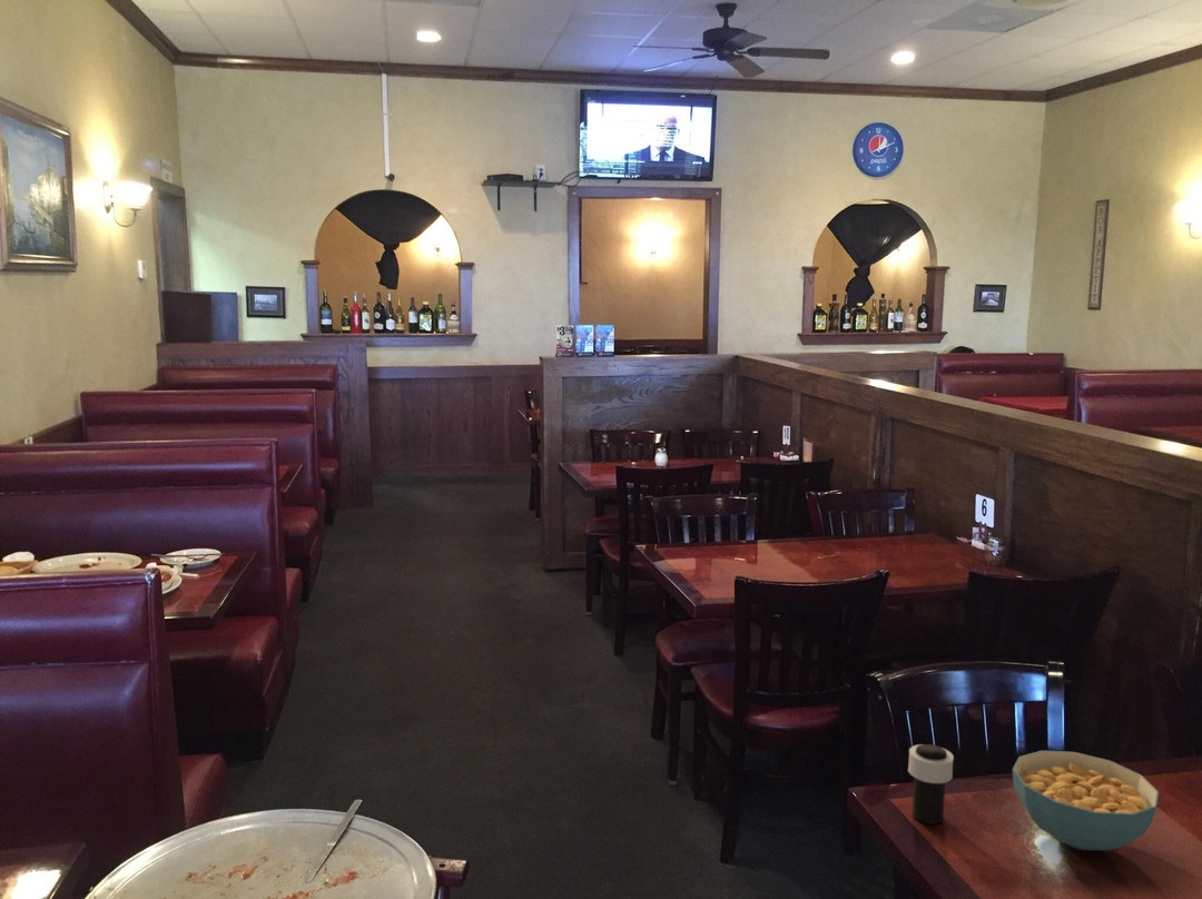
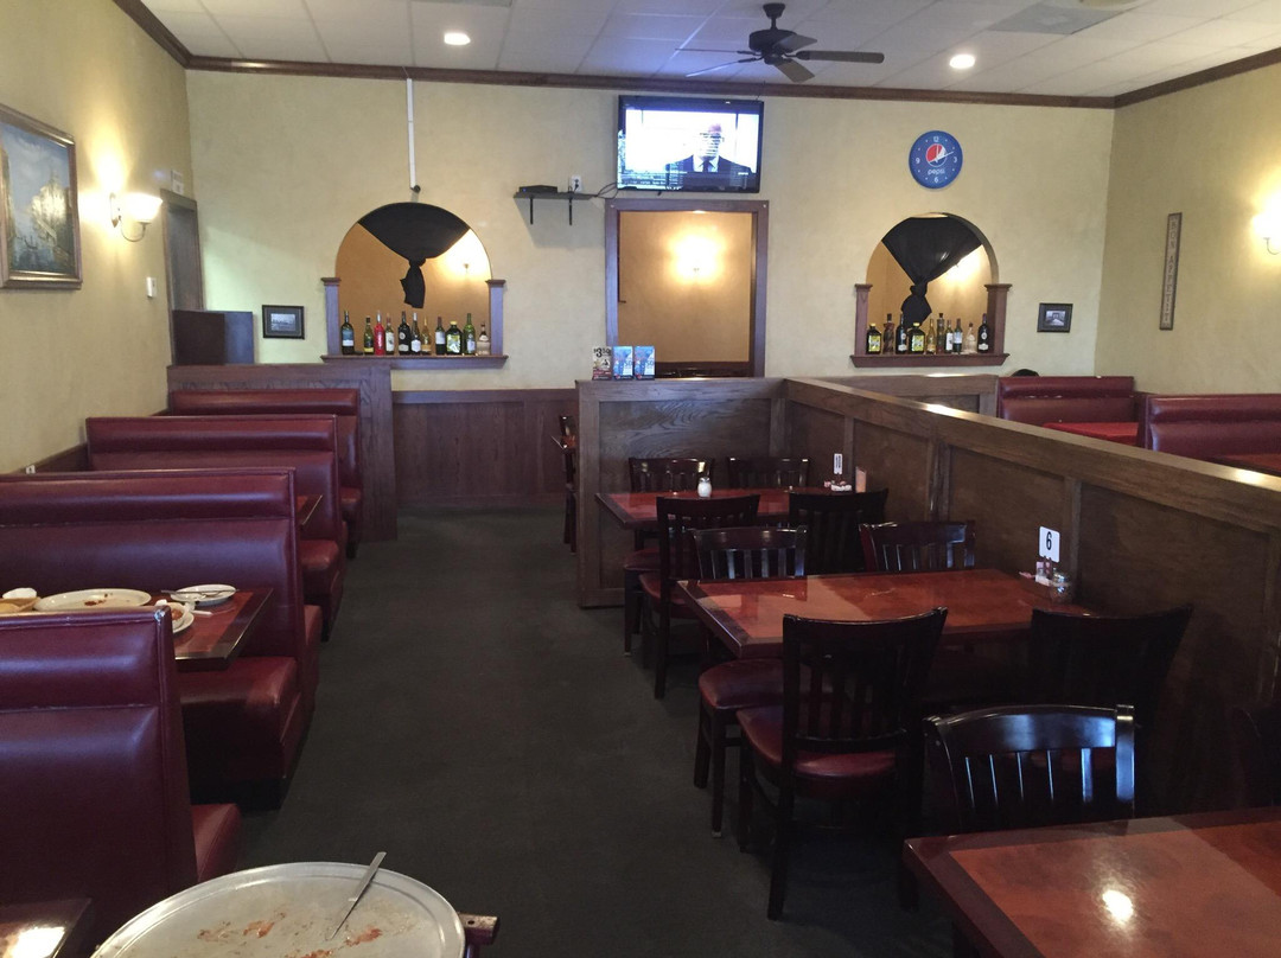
- cup [907,743,955,824]
- cereal bowl [1012,750,1160,851]
